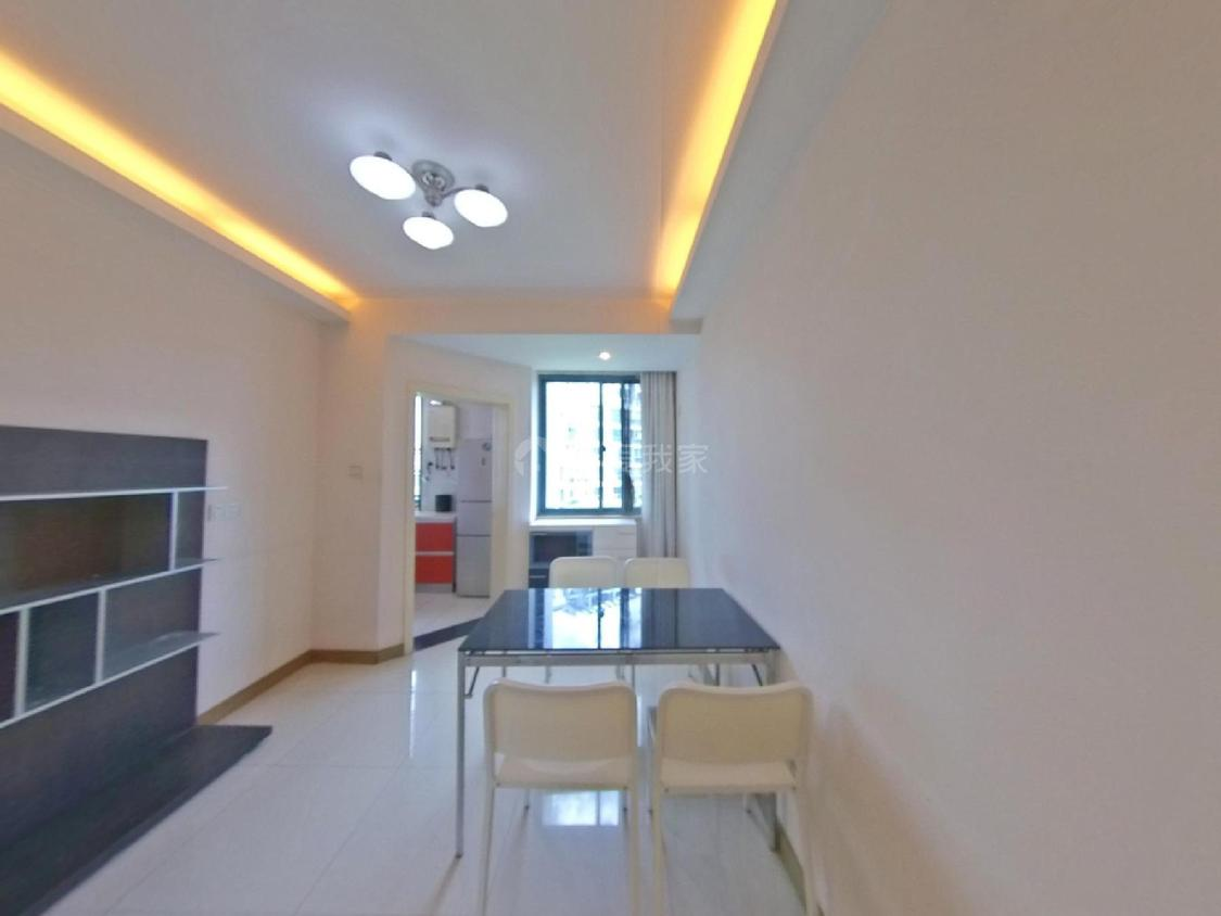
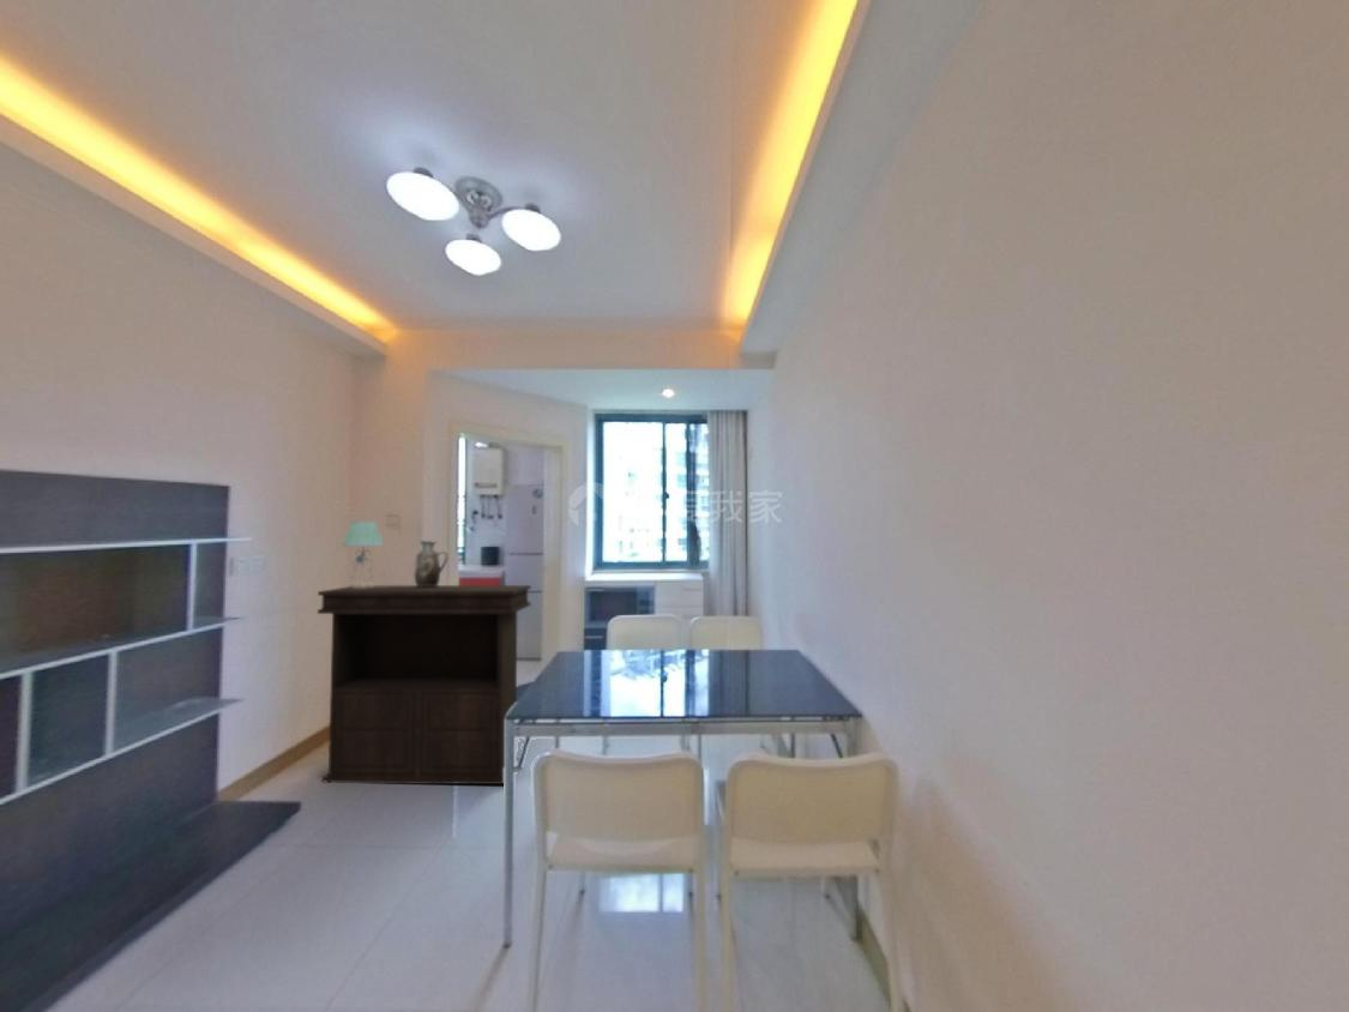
+ console table [317,584,532,785]
+ decorative vase [412,540,450,588]
+ table lamp [342,519,385,588]
